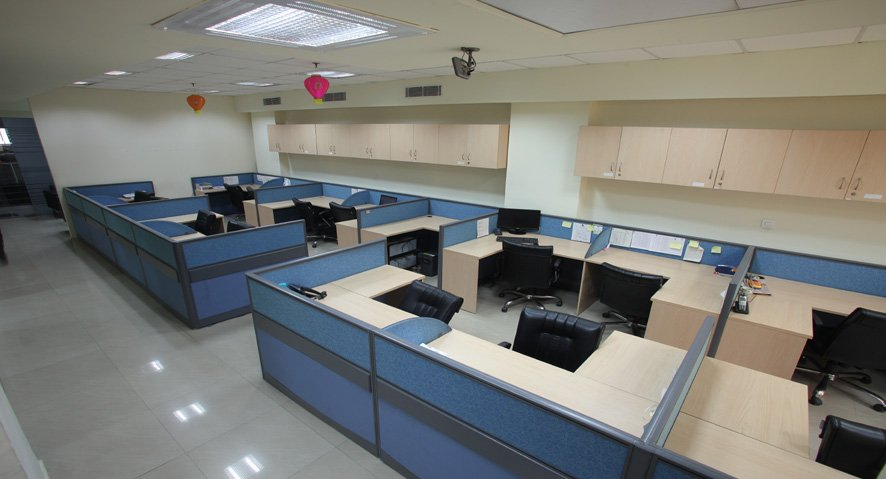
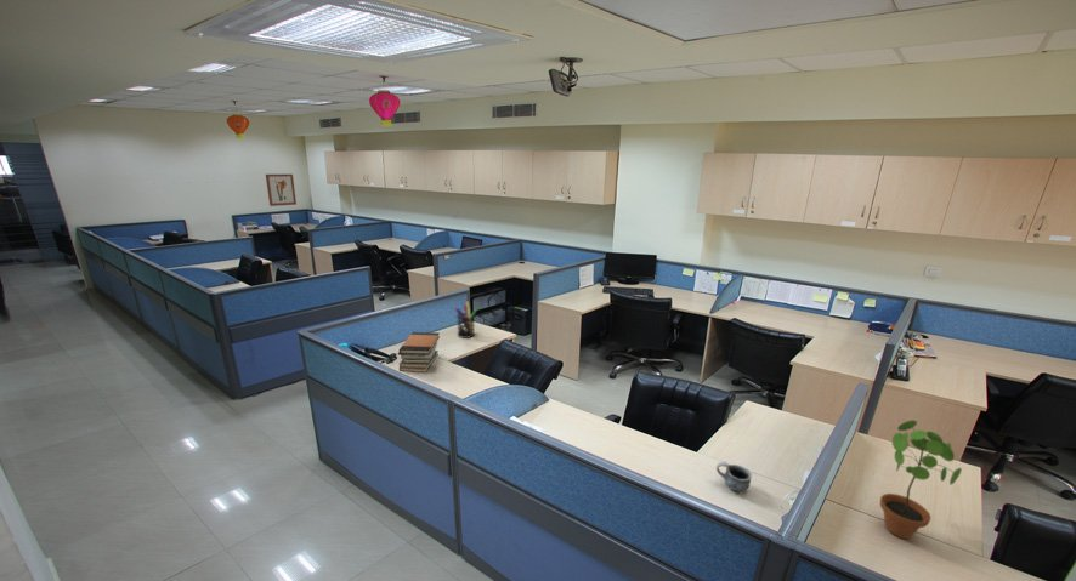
+ wall art [265,173,298,207]
+ potted plant [879,418,963,540]
+ pen holder [453,300,481,340]
+ mug [715,461,753,492]
+ book stack [396,331,441,374]
